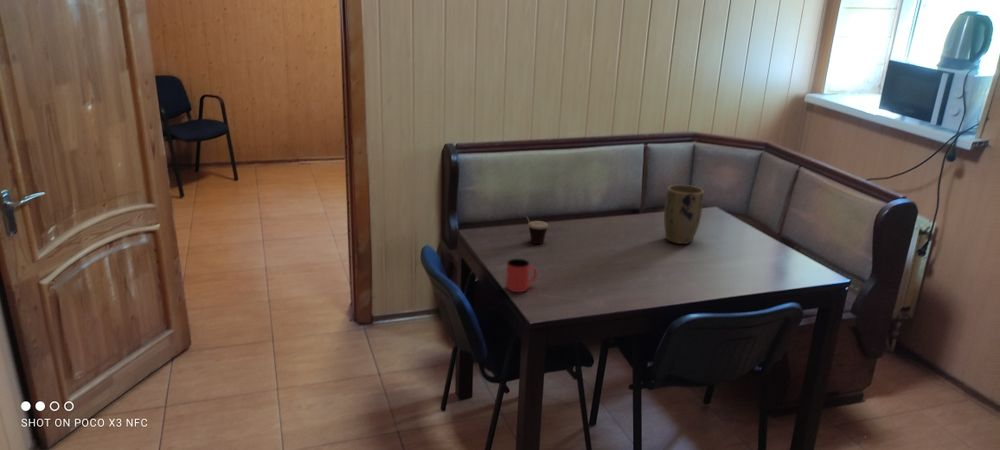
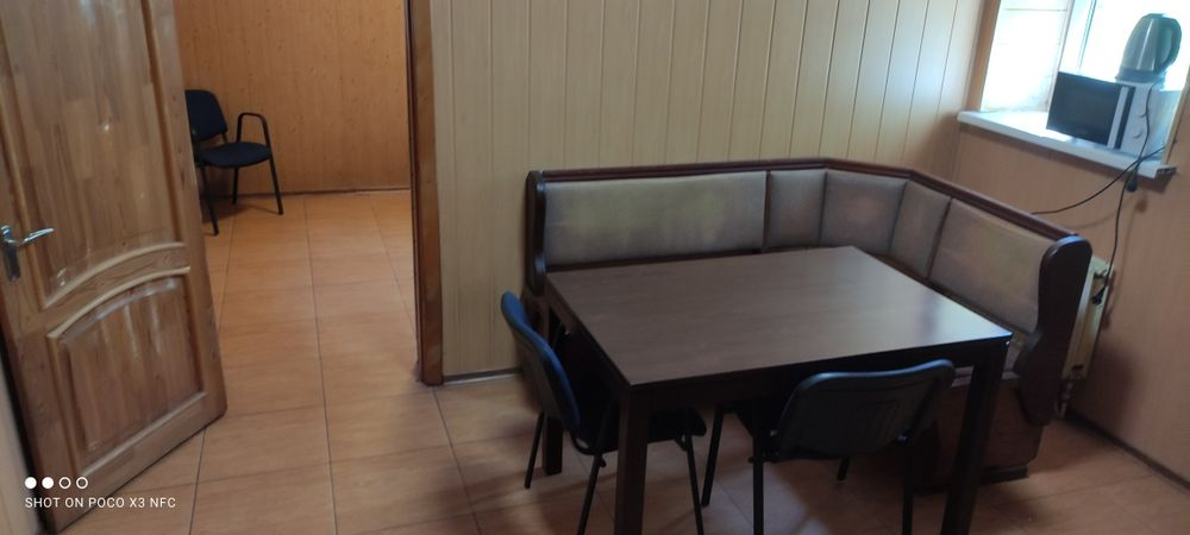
- plant pot [663,184,705,245]
- cup [515,213,549,245]
- cup [505,258,538,293]
